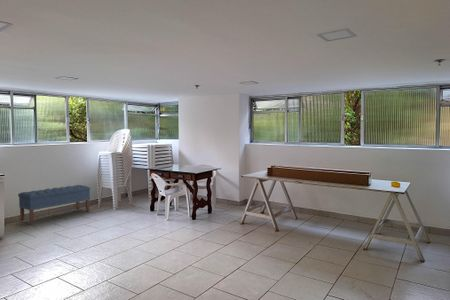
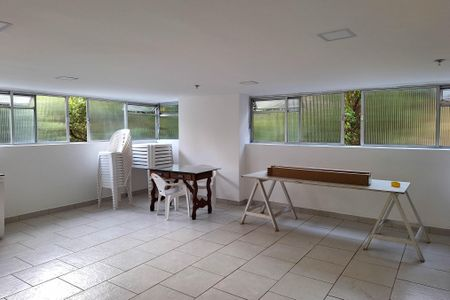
- bench [17,184,91,225]
